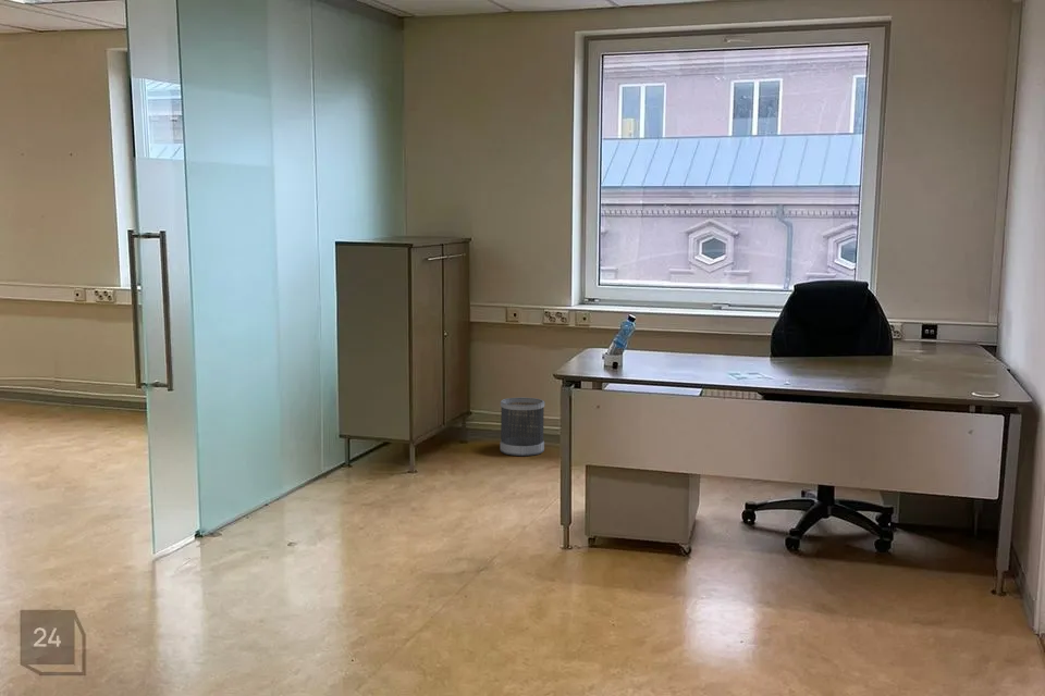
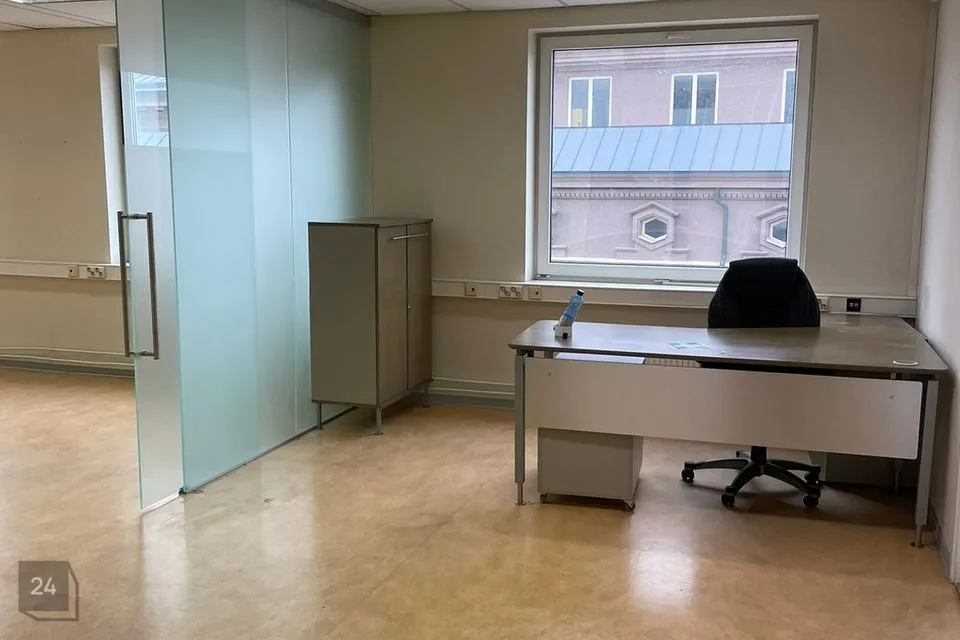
- wastebasket [500,397,545,457]
